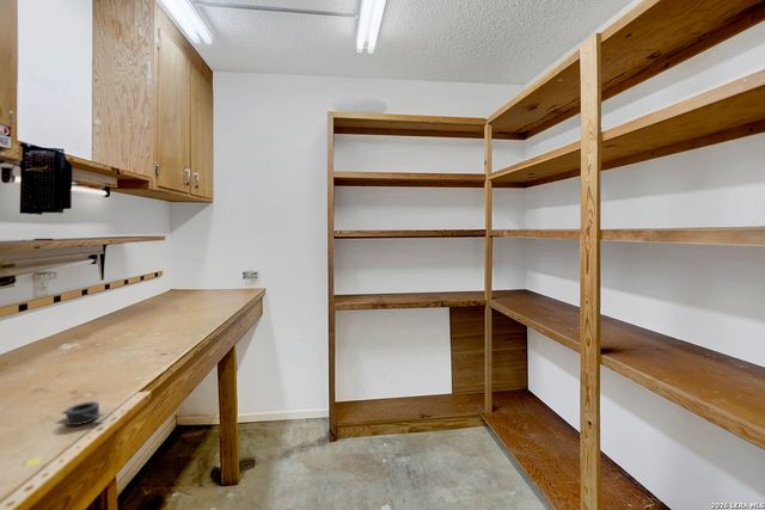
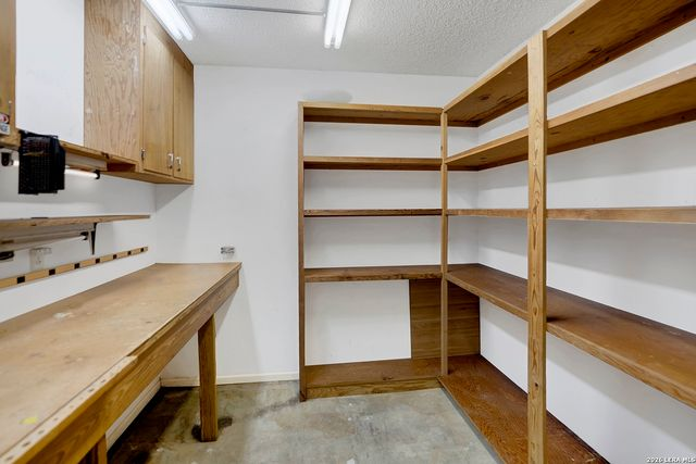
- duct tape [60,400,106,426]
